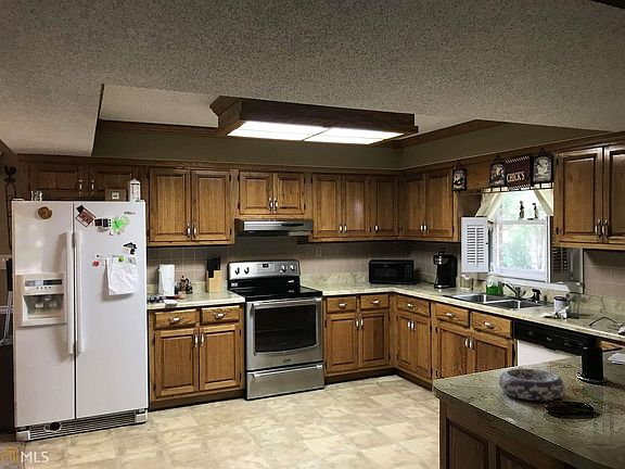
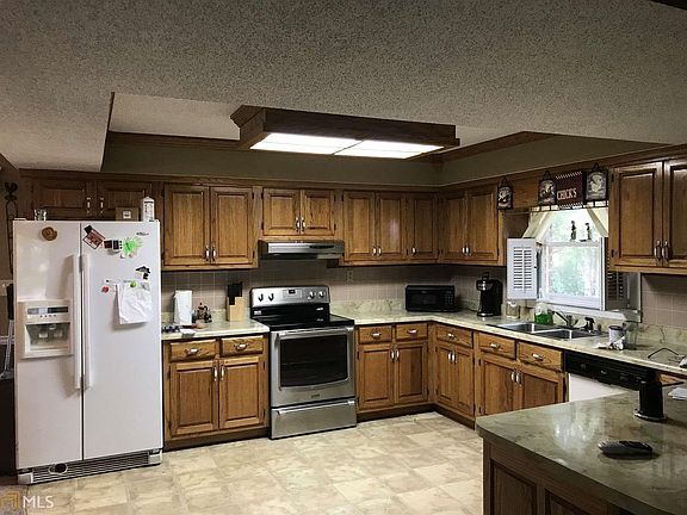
- decorative bowl [498,367,565,402]
